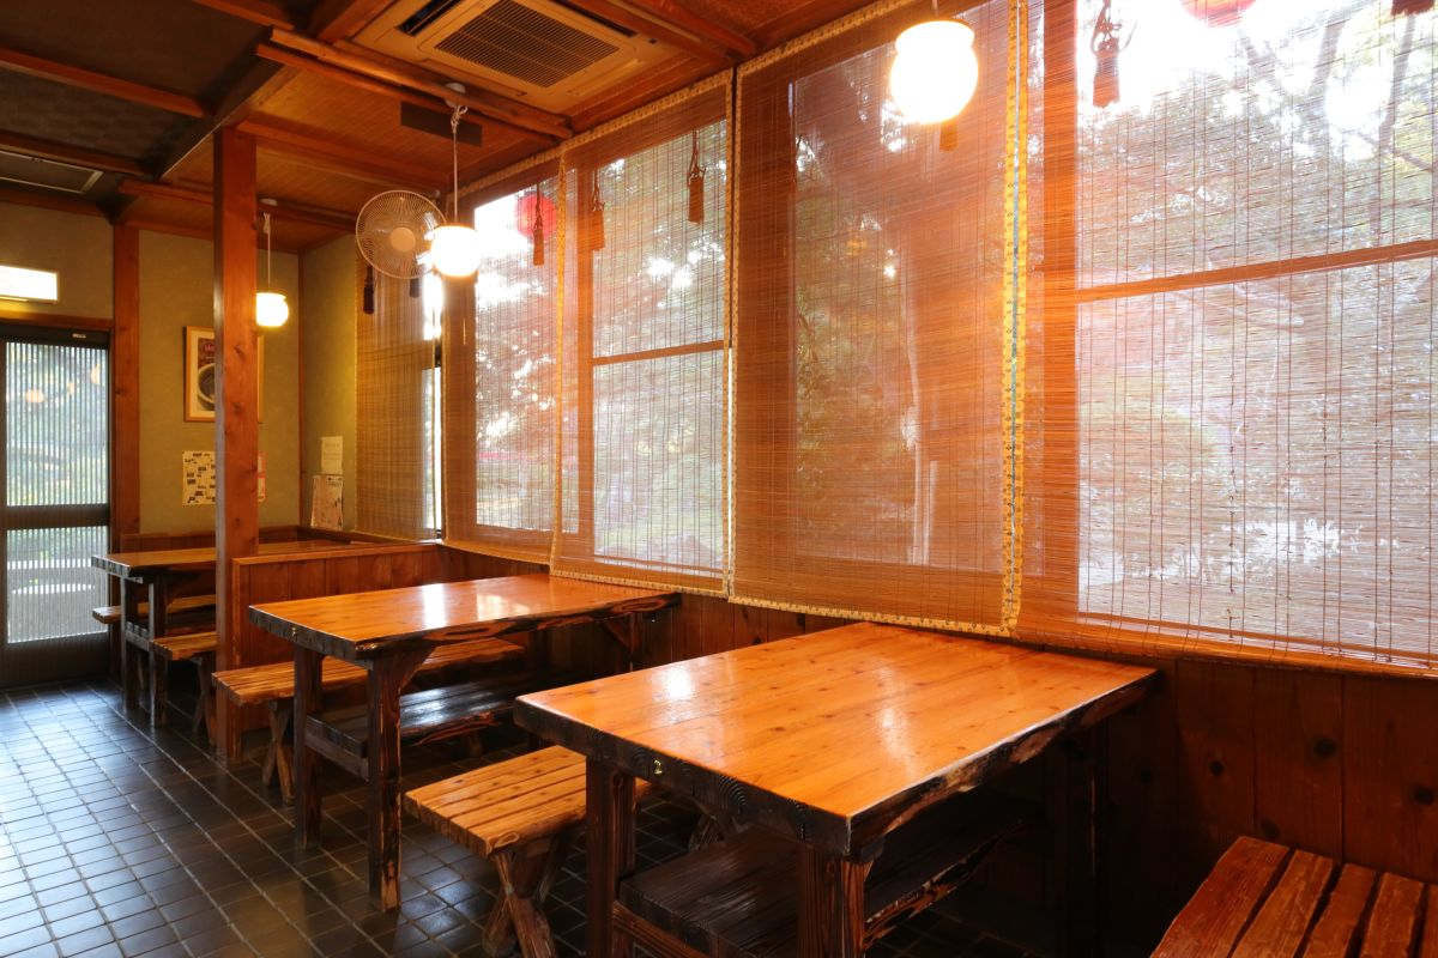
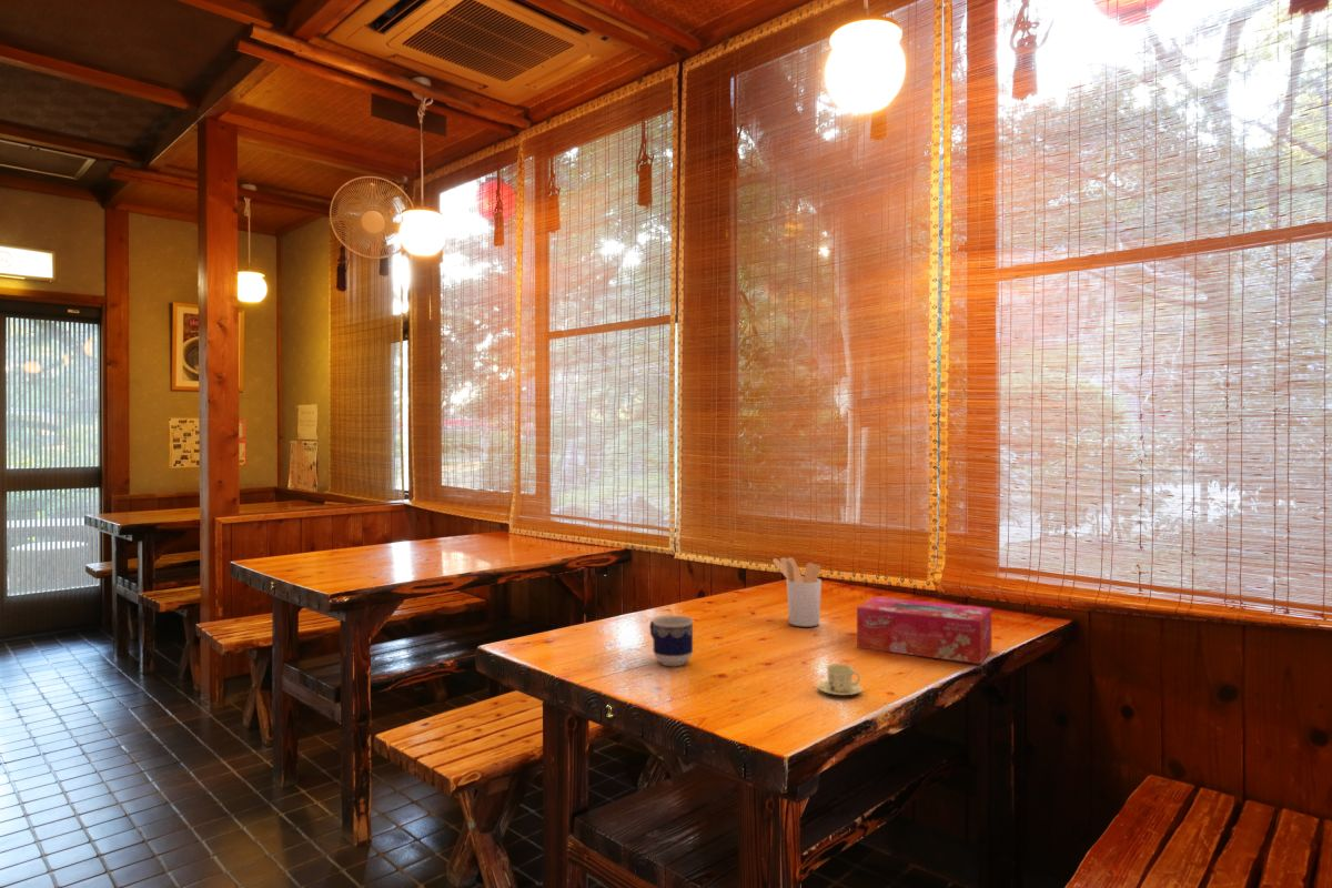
+ tissue box [856,596,992,665]
+ cup [648,614,695,667]
+ utensil holder [771,556,823,627]
+ chinaware [817,663,864,696]
